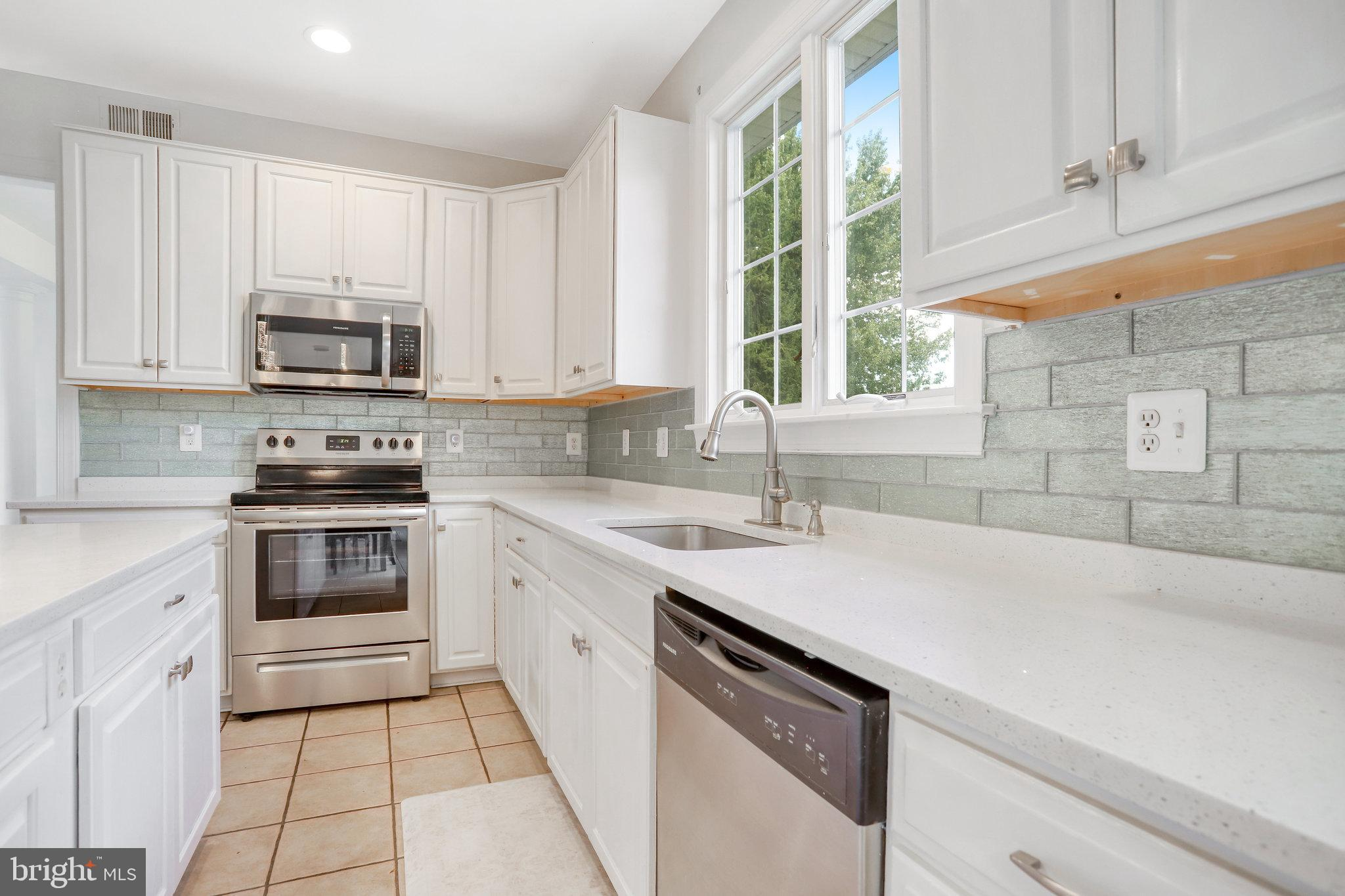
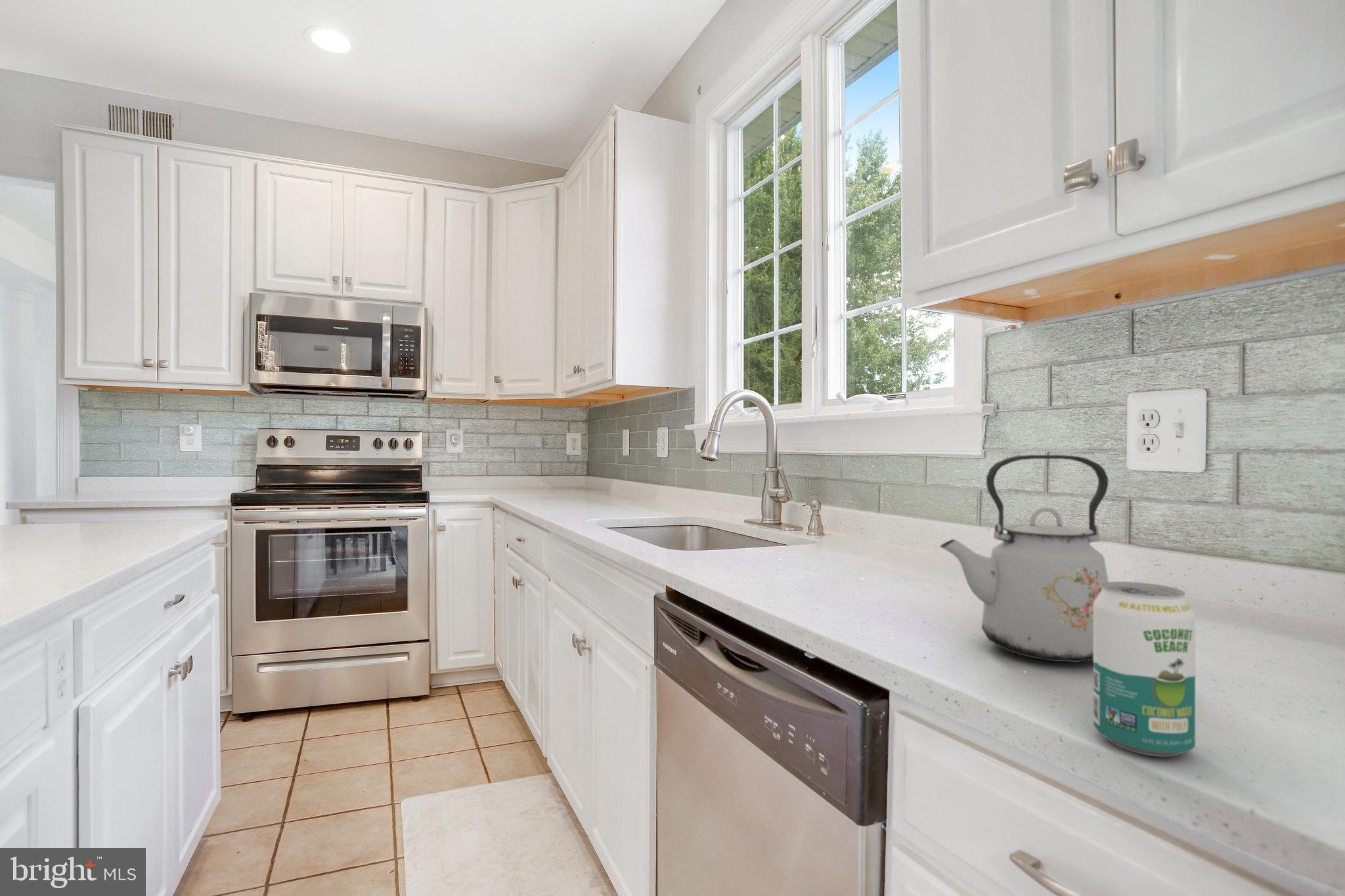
+ kettle [939,454,1109,663]
+ beverage can [1093,581,1196,757]
